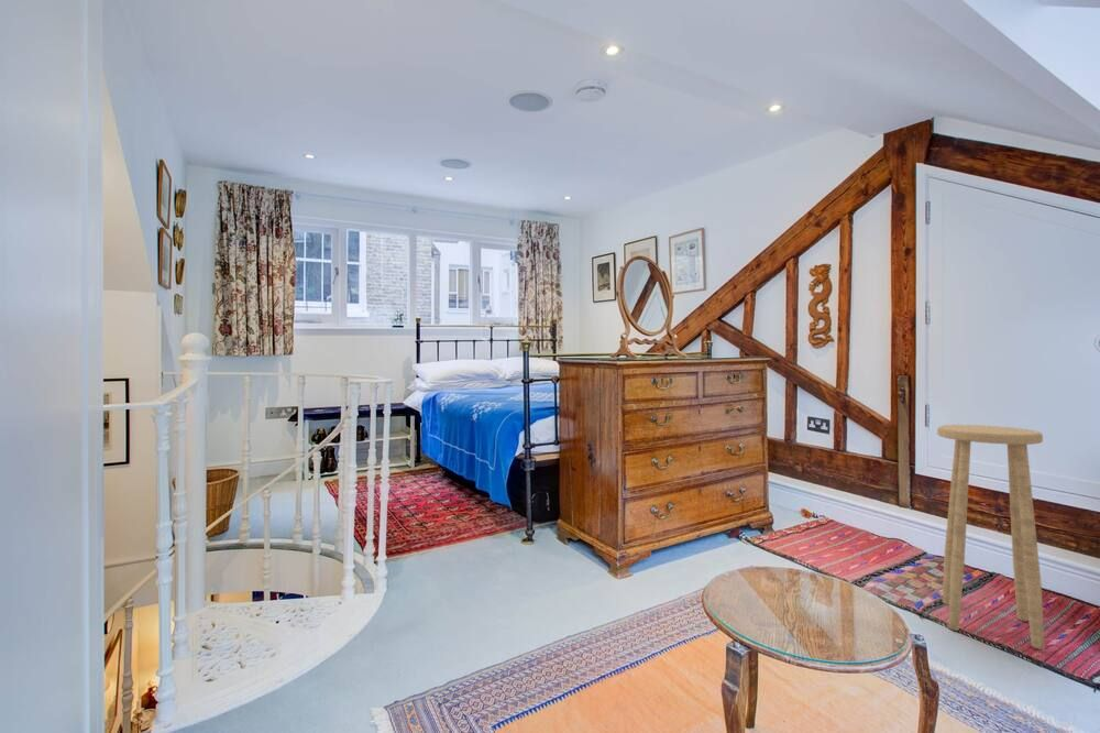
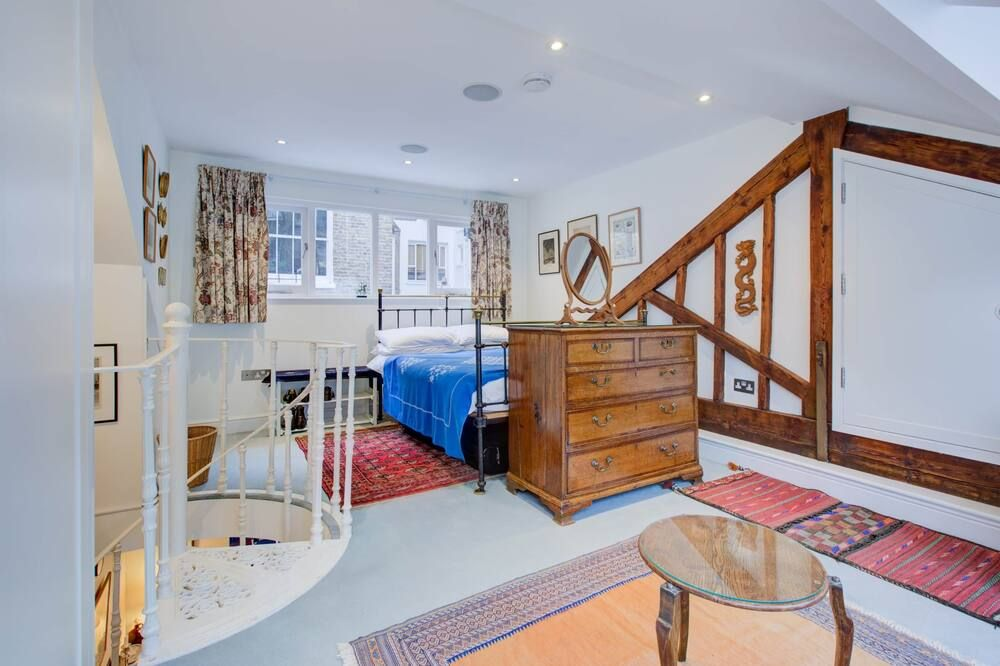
- stool [936,424,1045,650]
